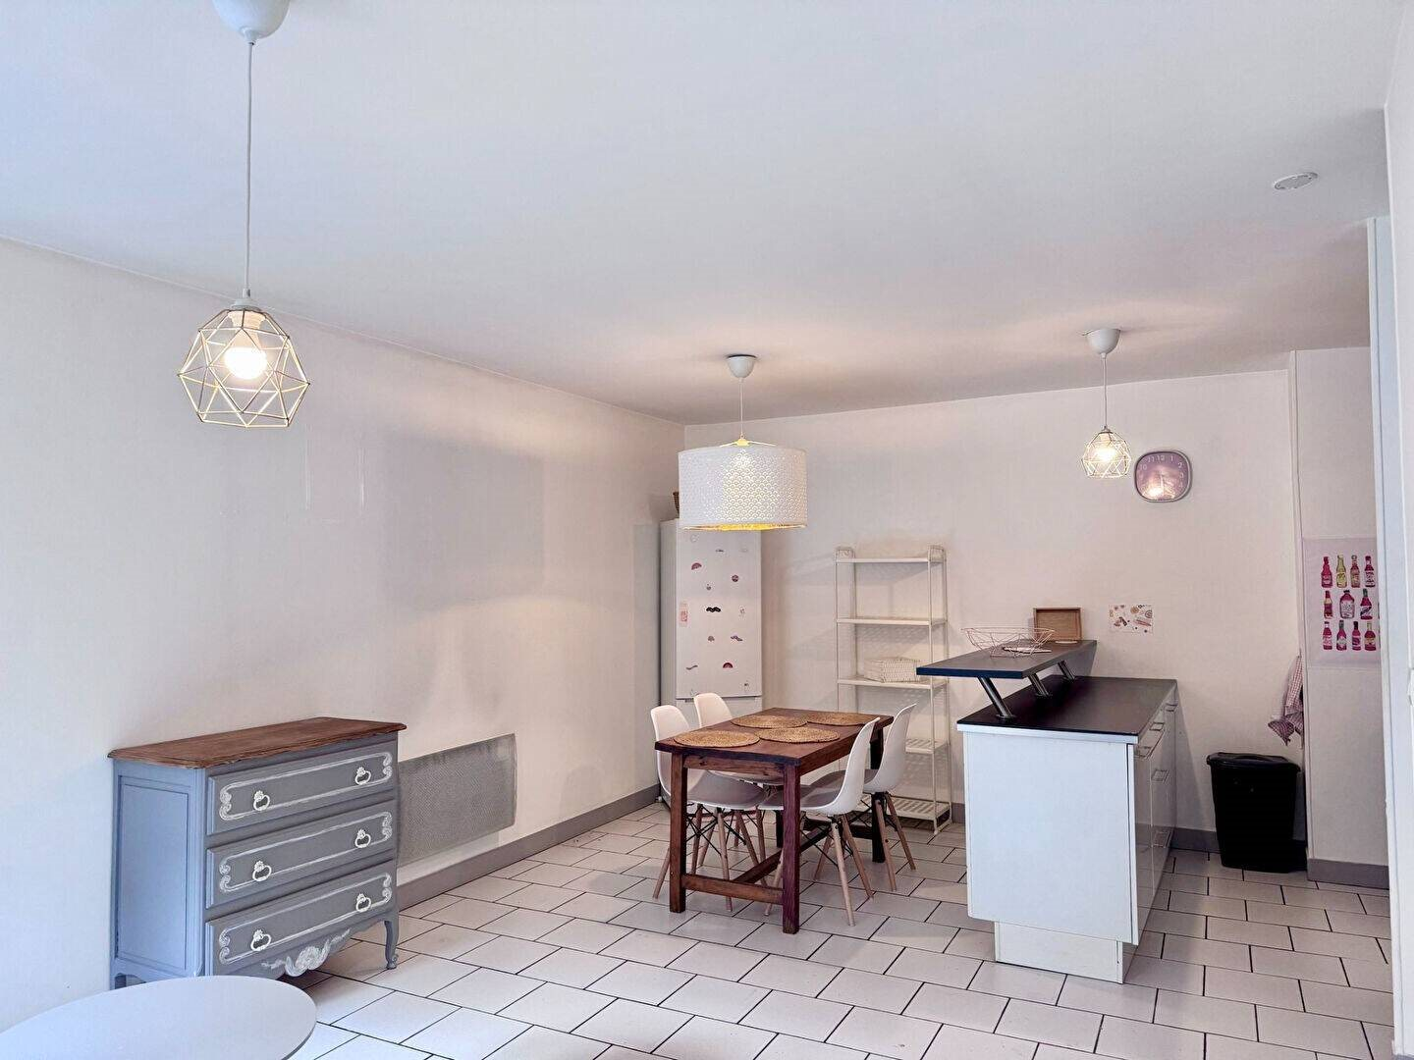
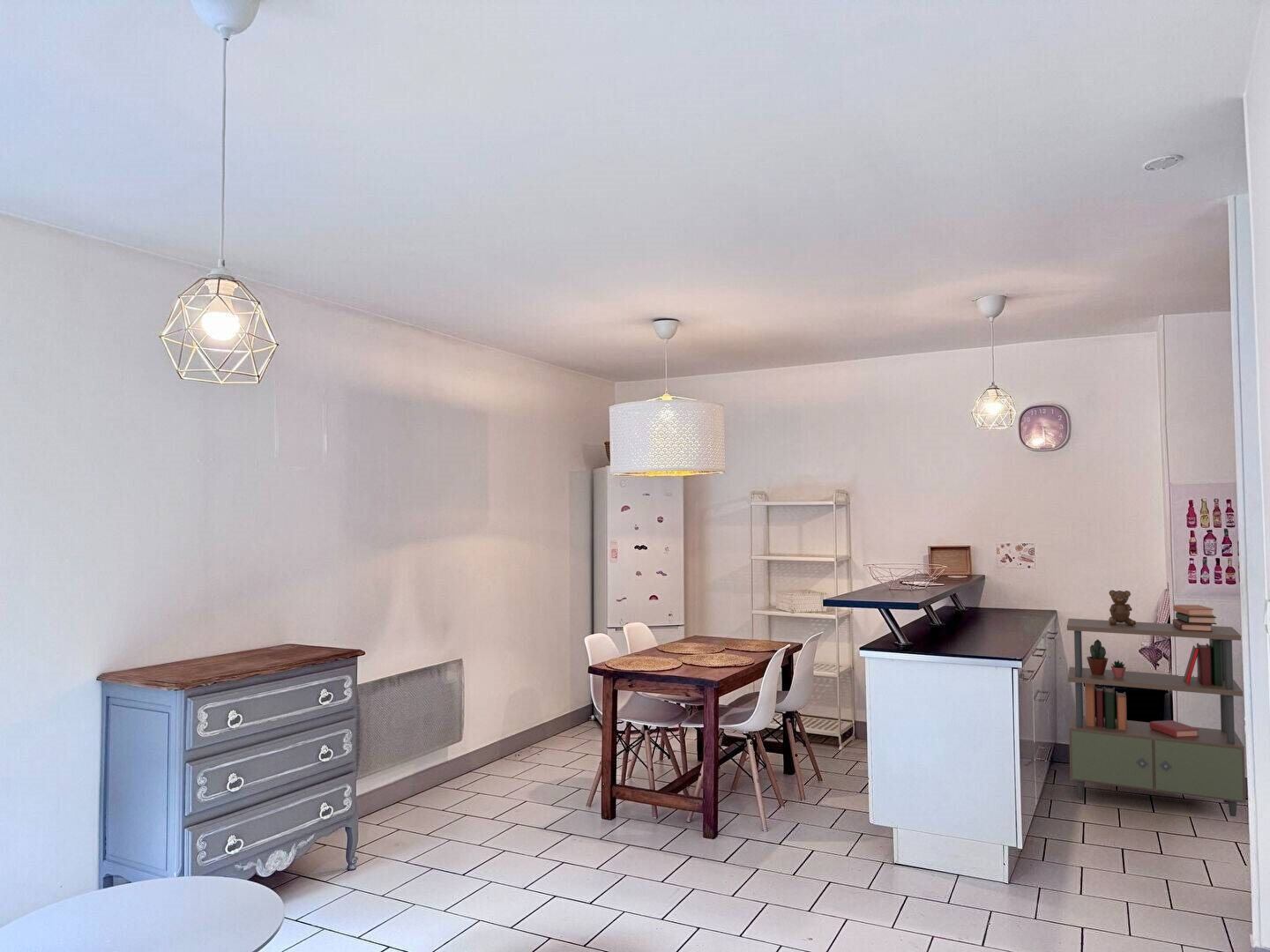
+ shelving unit [1066,589,1247,817]
